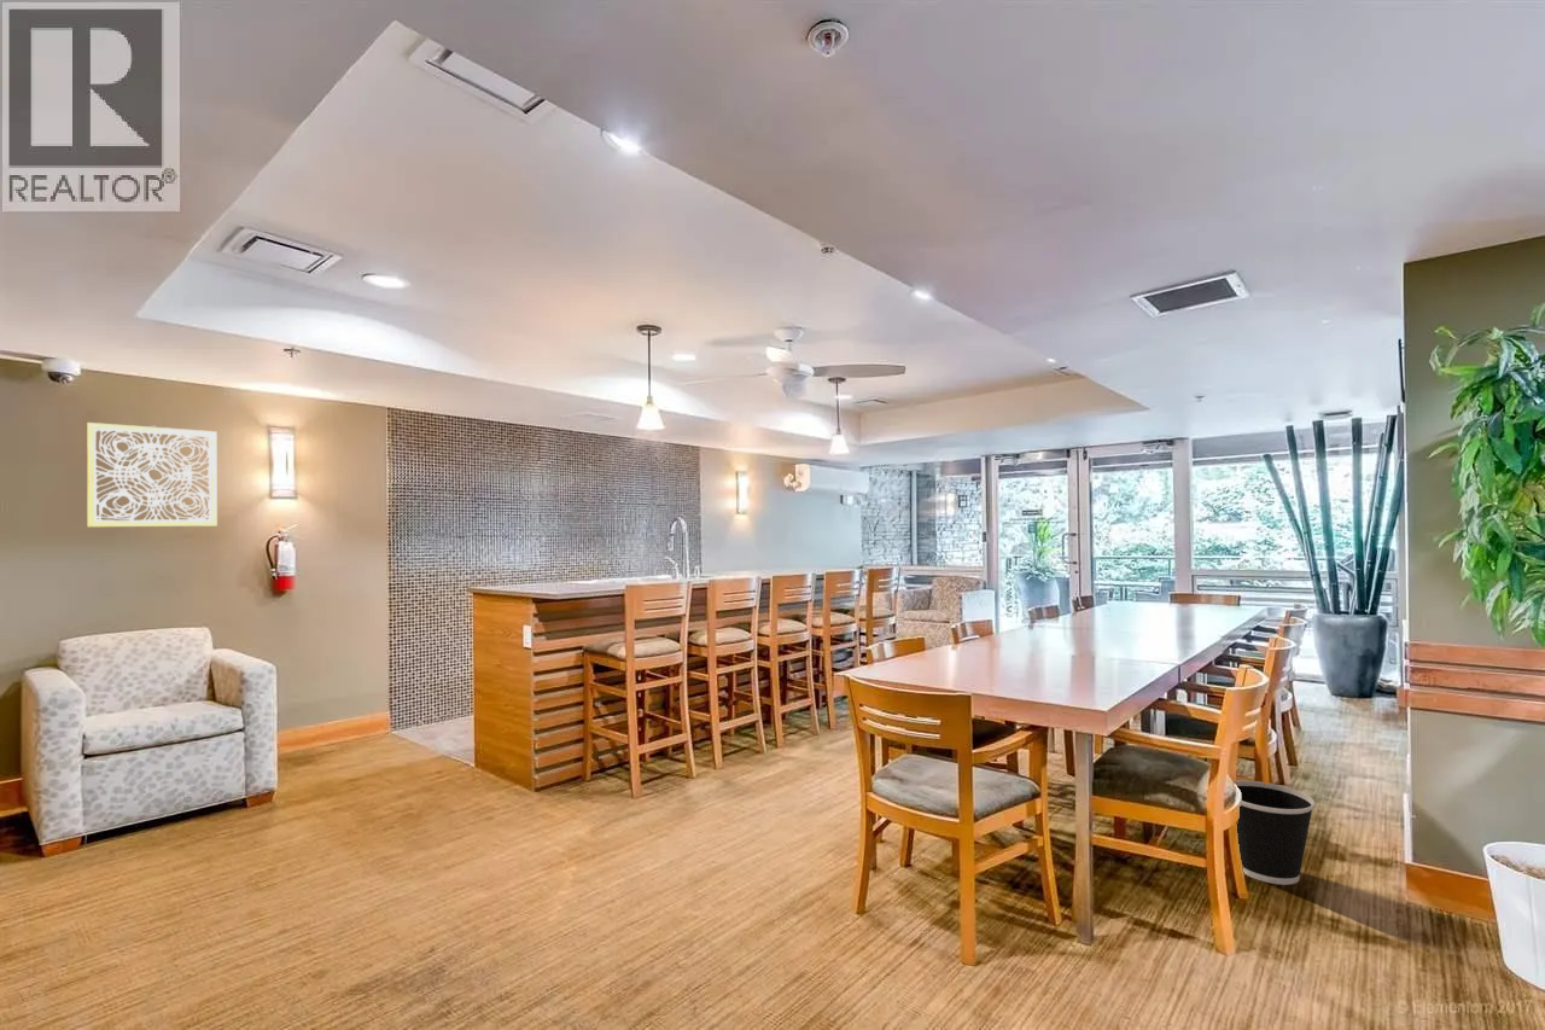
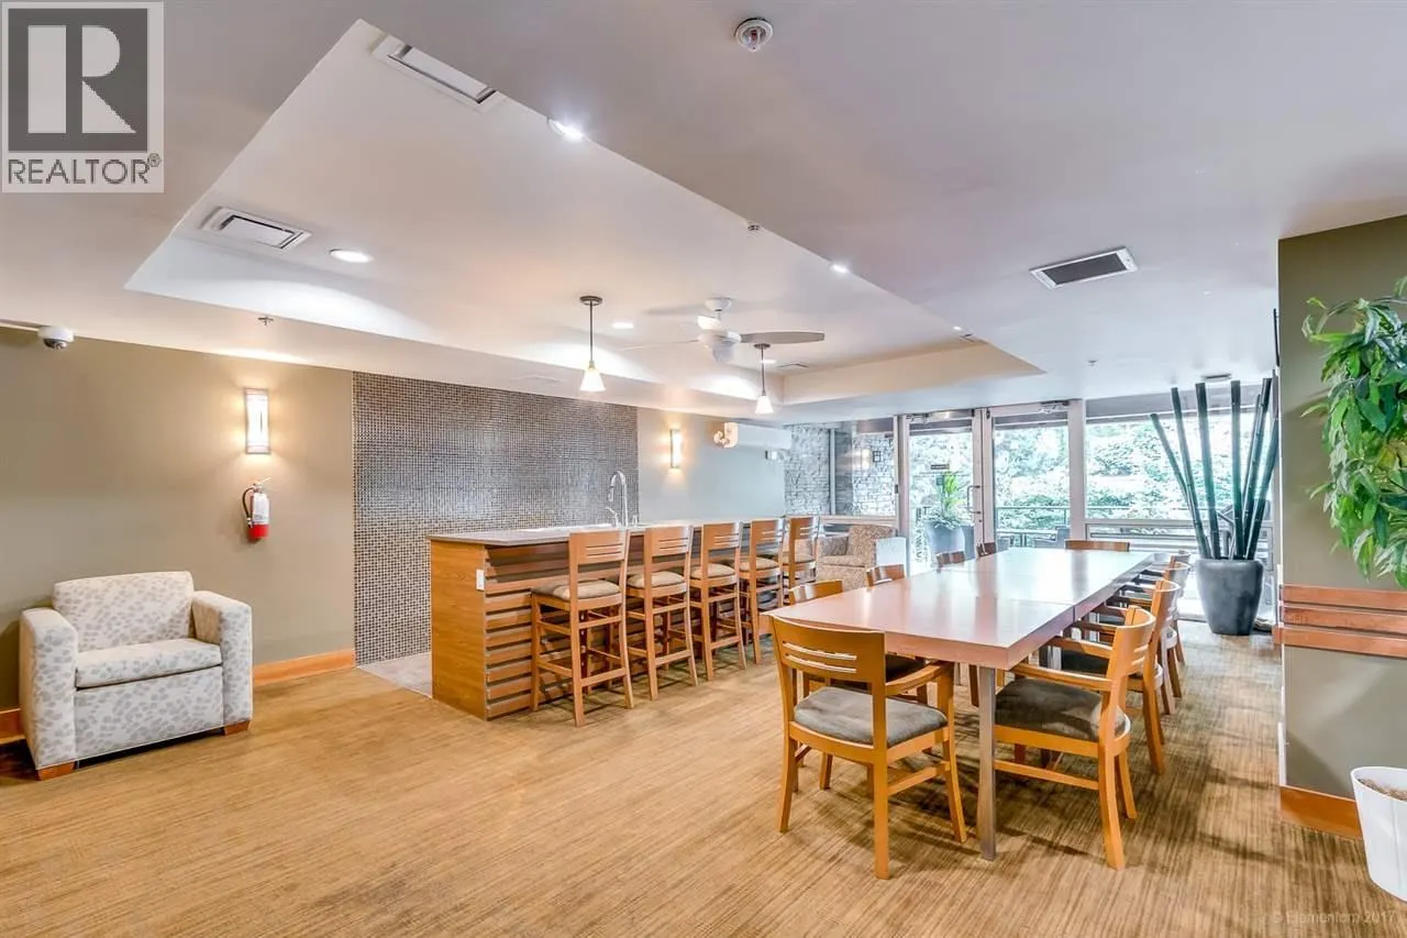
- wastebasket [1234,780,1316,886]
- wall art [86,421,218,528]
